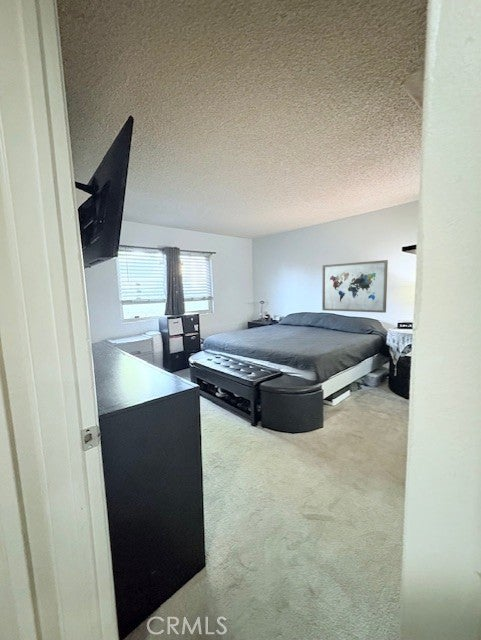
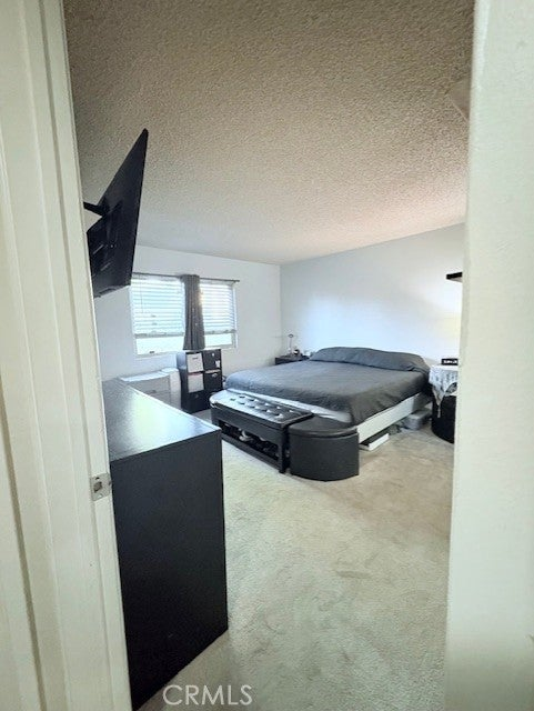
- wall art [321,259,389,314]
